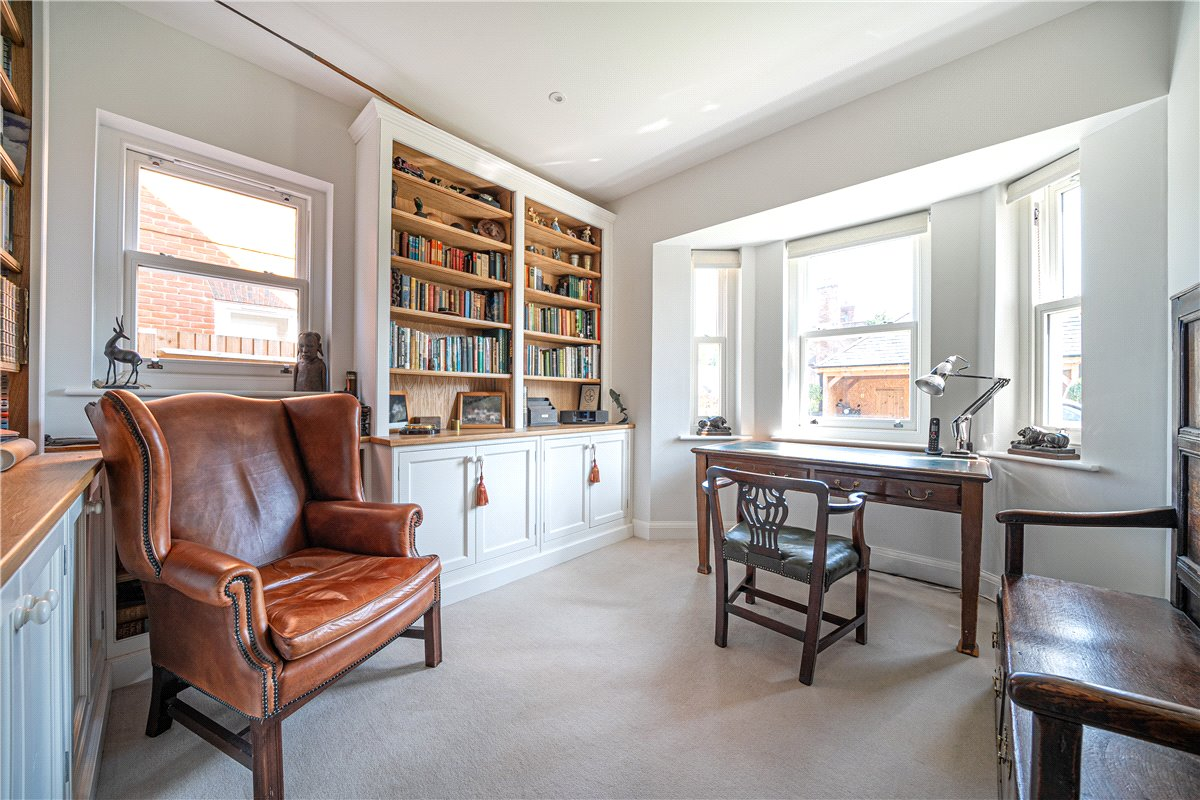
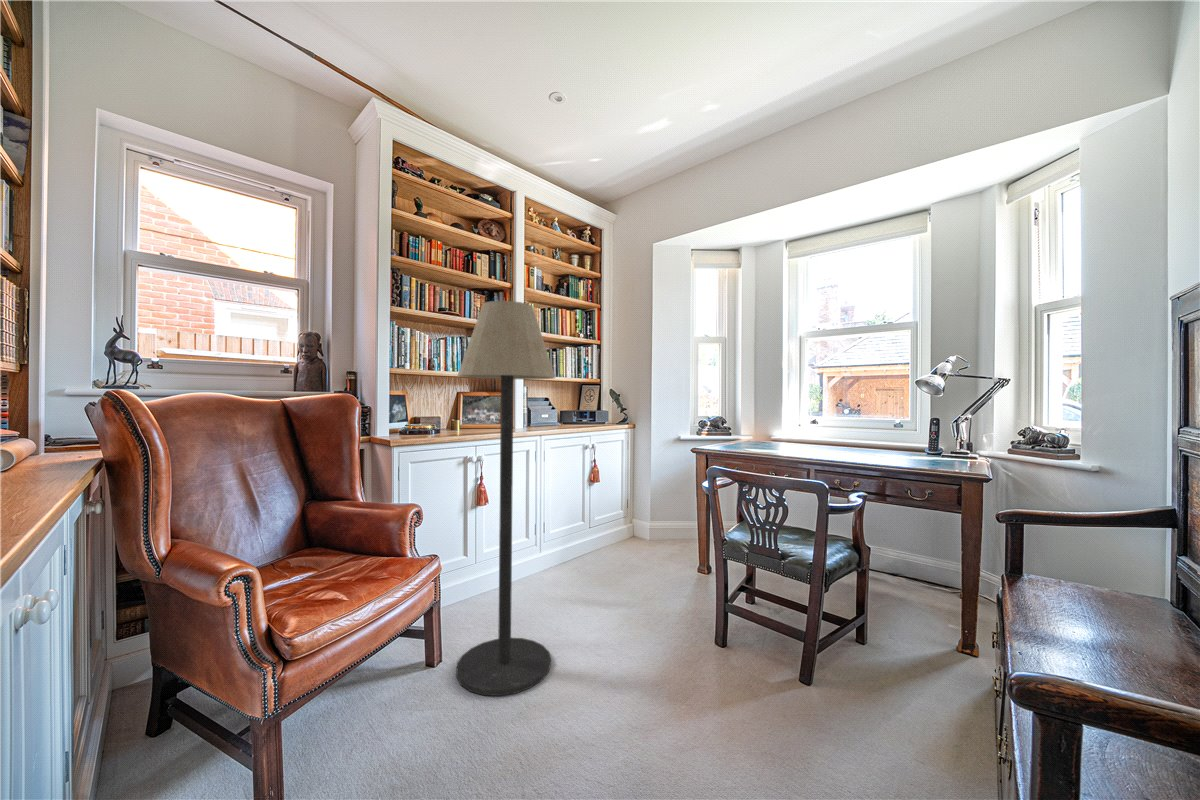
+ floor lamp [455,300,556,697]
